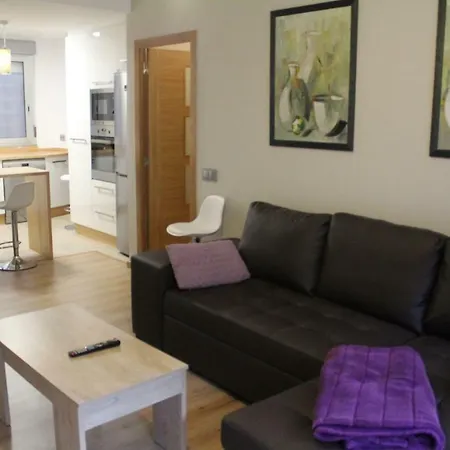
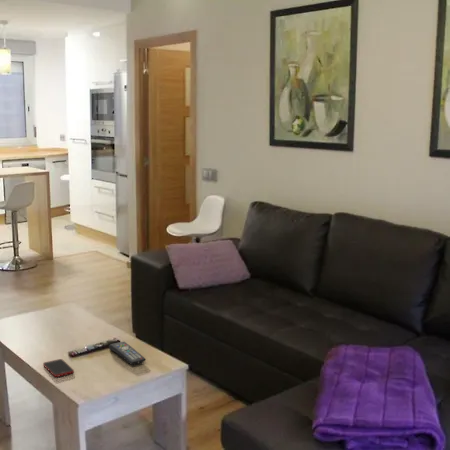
+ remote control [108,340,147,366]
+ cell phone [42,358,75,378]
